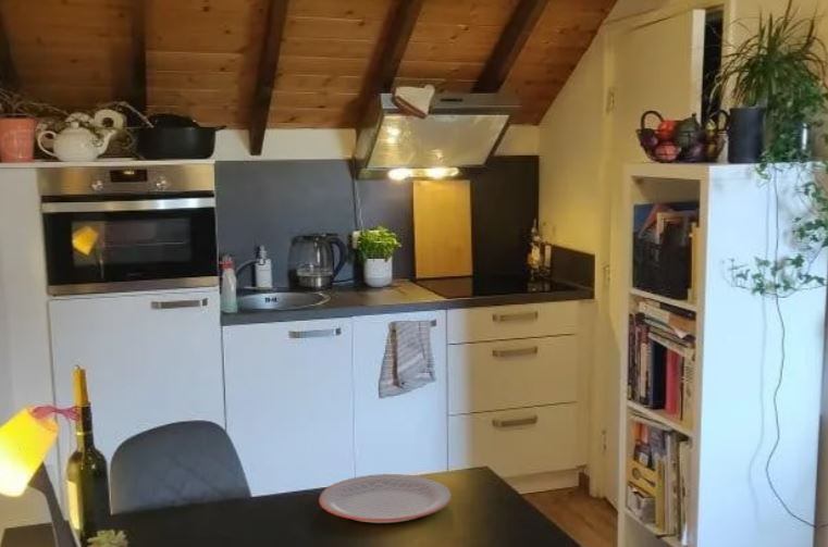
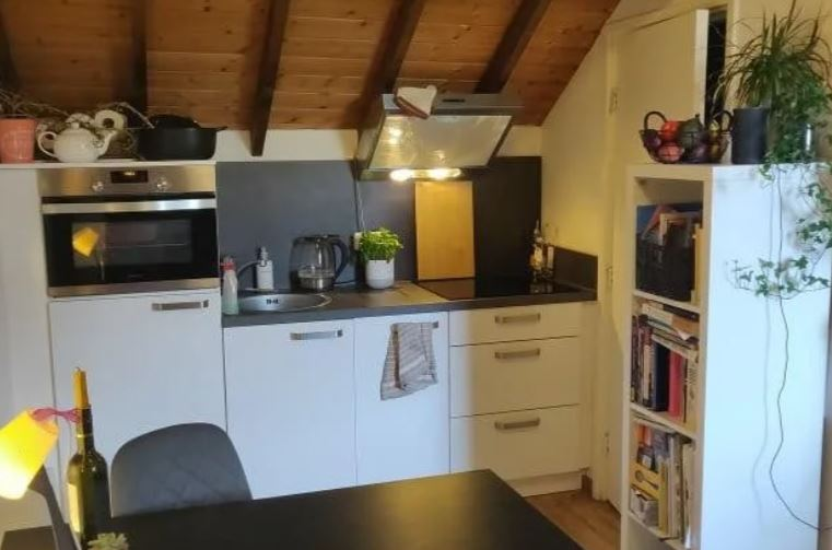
- plate [318,473,453,524]
